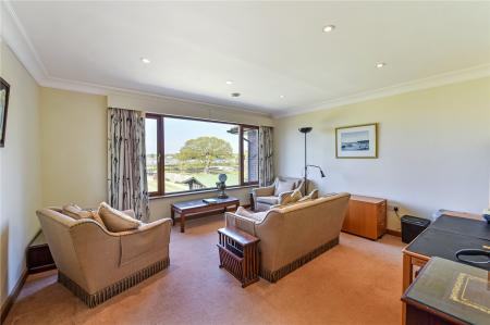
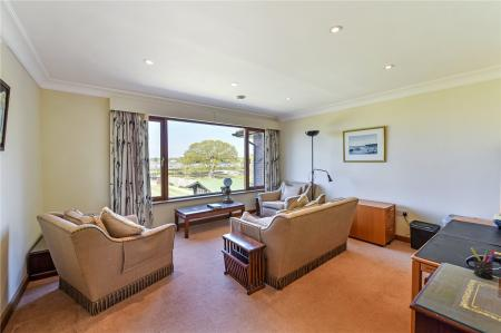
+ pen holder [470,247,497,280]
